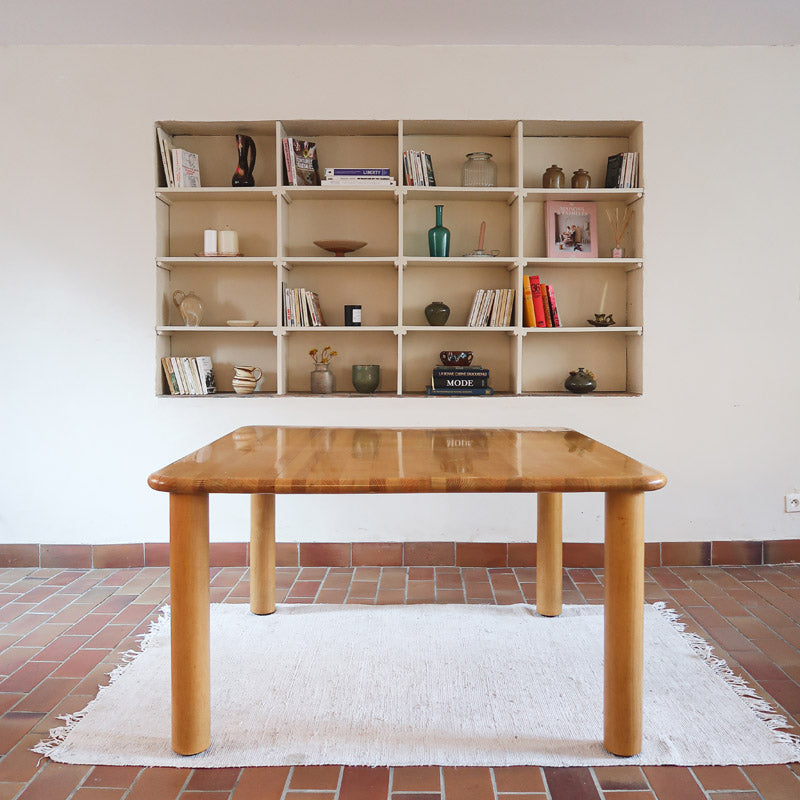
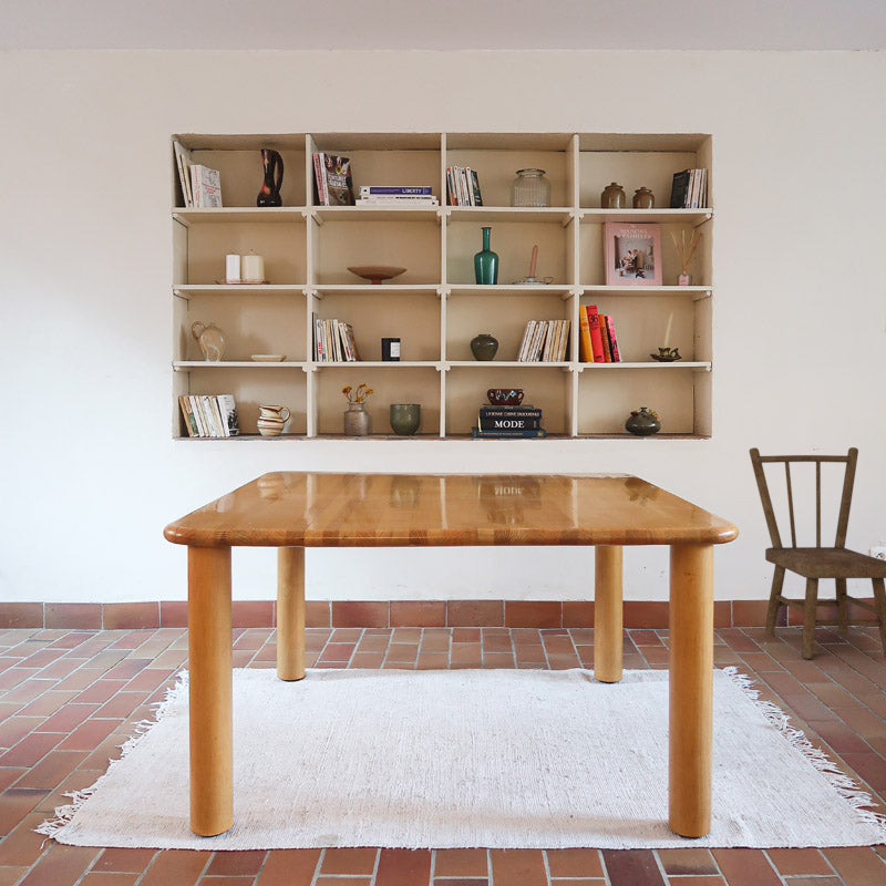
+ dining chair [749,446,886,660]
